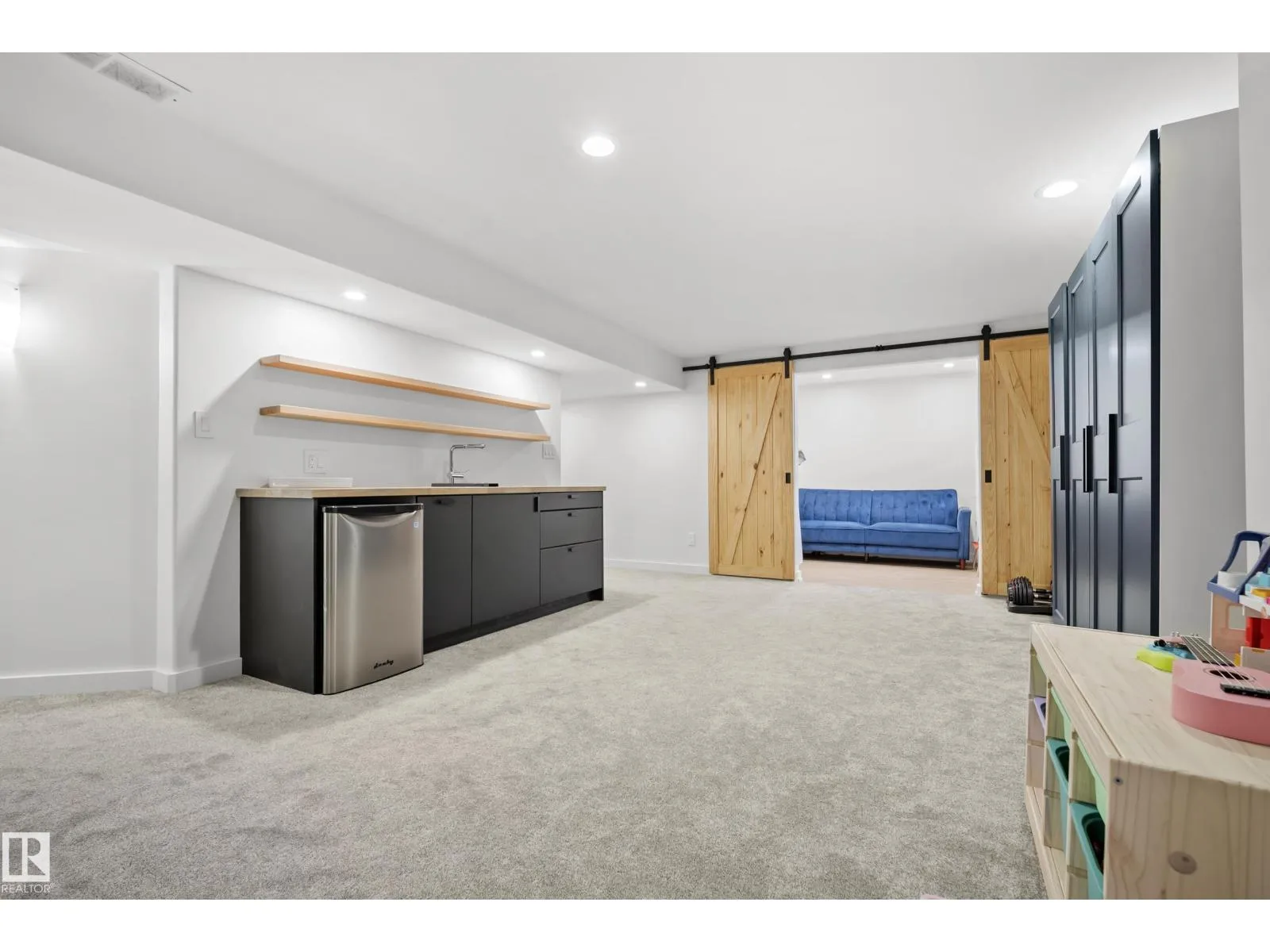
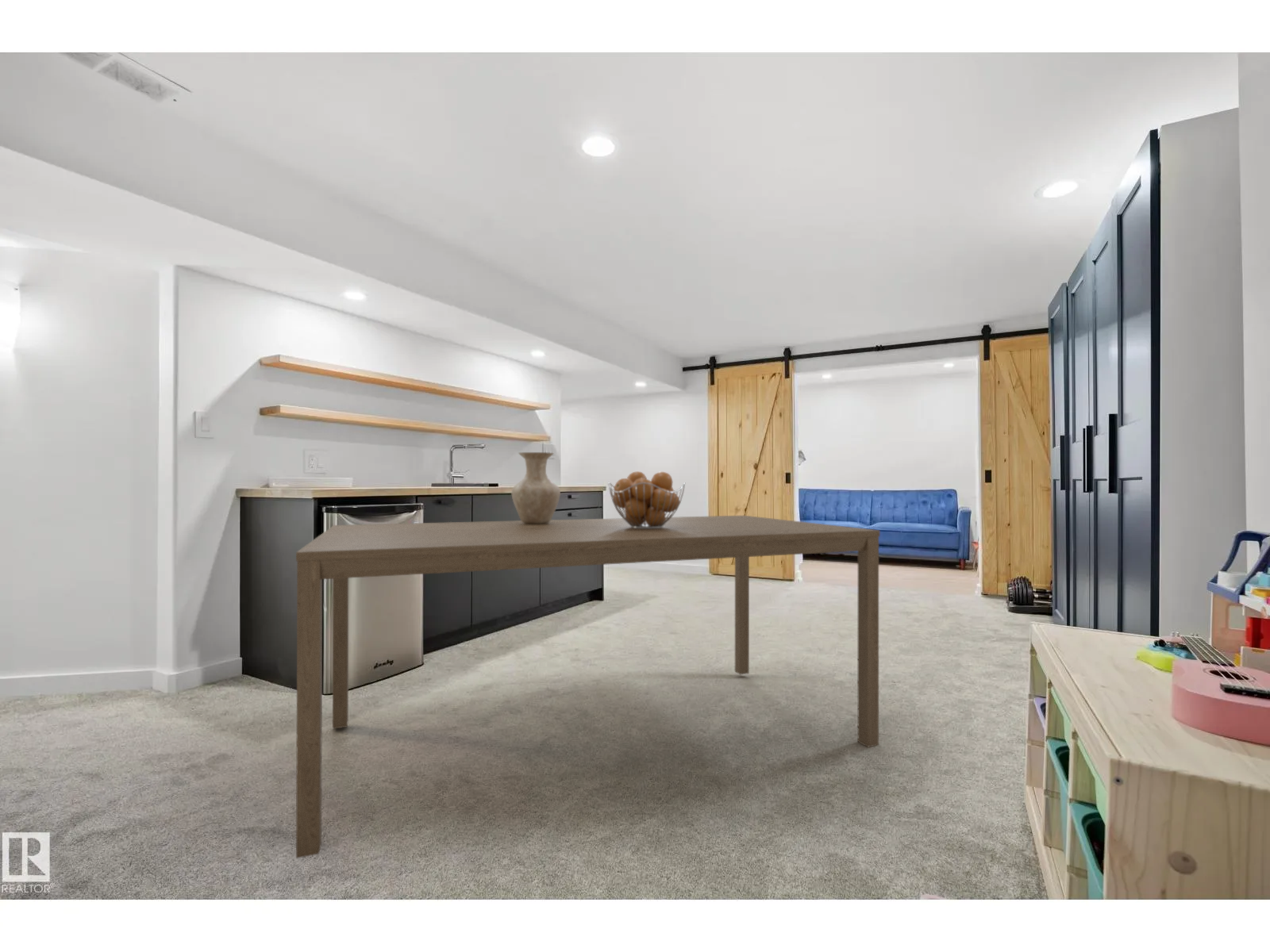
+ vase [510,451,561,524]
+ dining table [295,515,881,859]
+ fruit basket [607,470,686,529]
